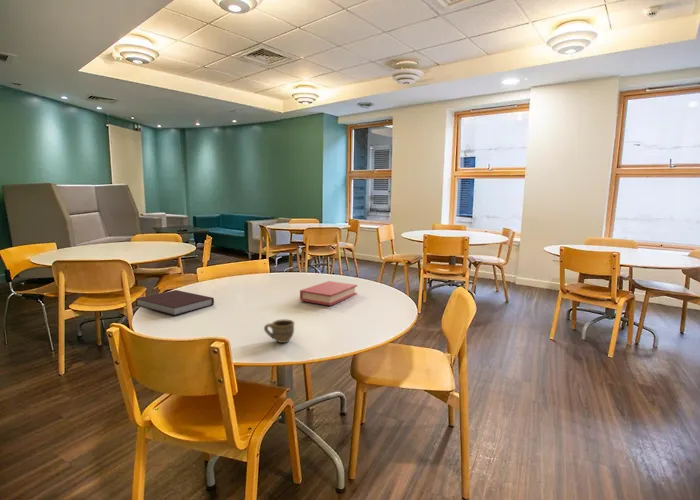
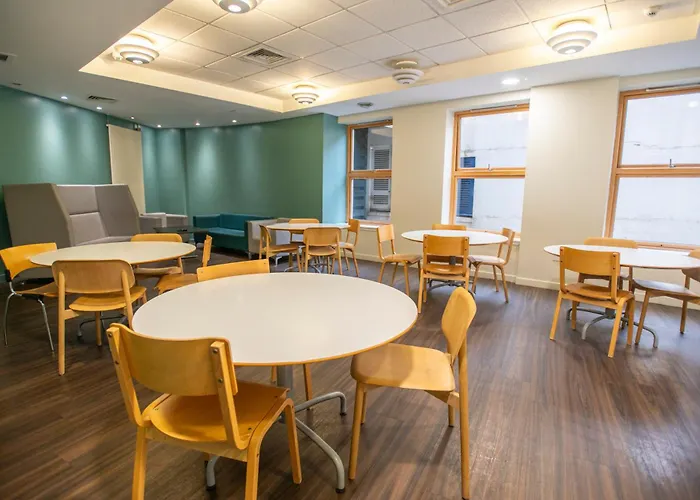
- cup [263,318,296,344]
- notebook [135,289,215,317]
- book [299,280,358,307]
